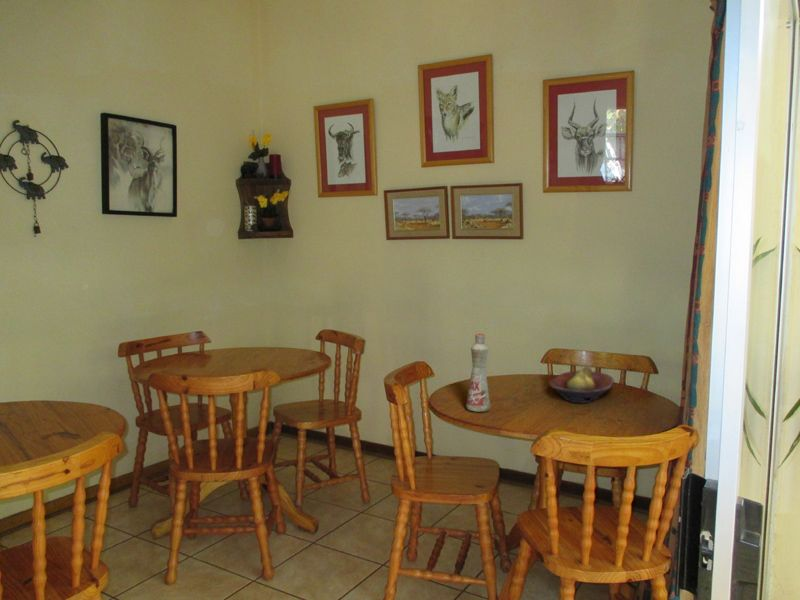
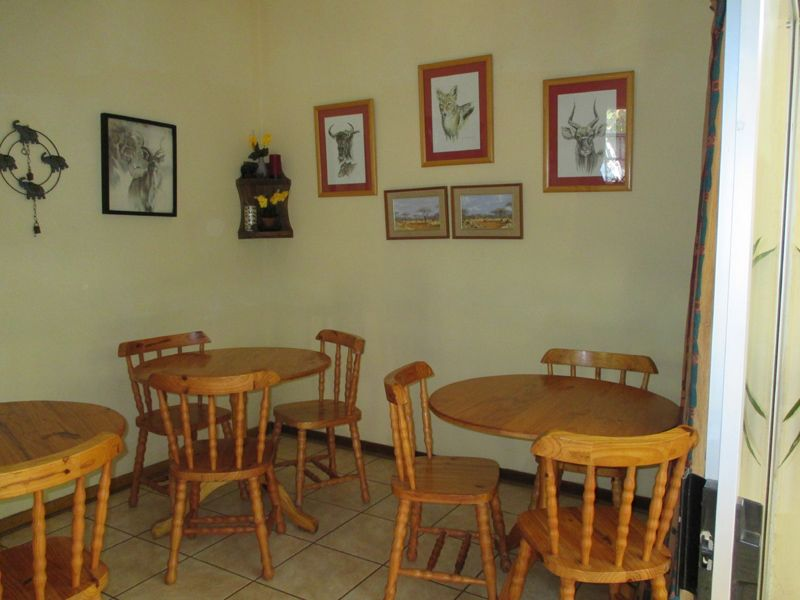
- fruit bowl [548,365,615,404]
- bottle [465,332,491,413]
